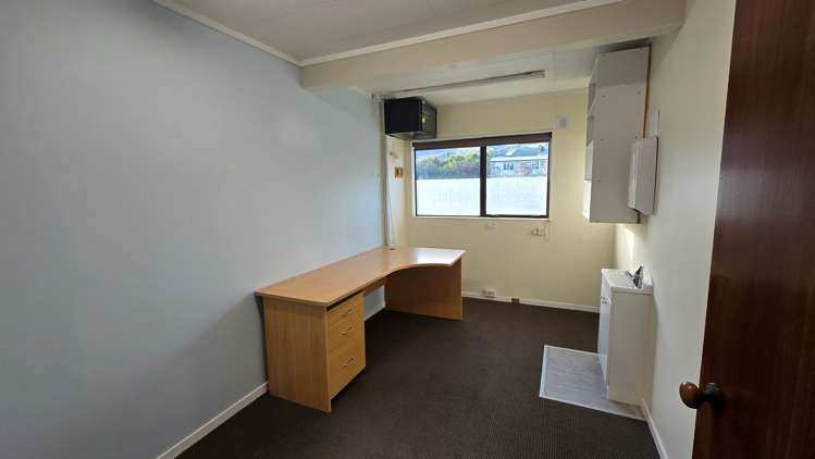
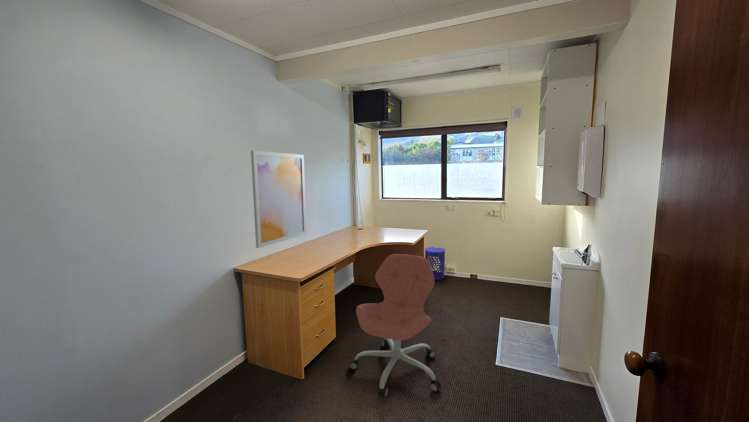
+ wall art [250,150,307,249]
+ waste bin [424,246,446,281]
+ office chair [349,253,442,398]
